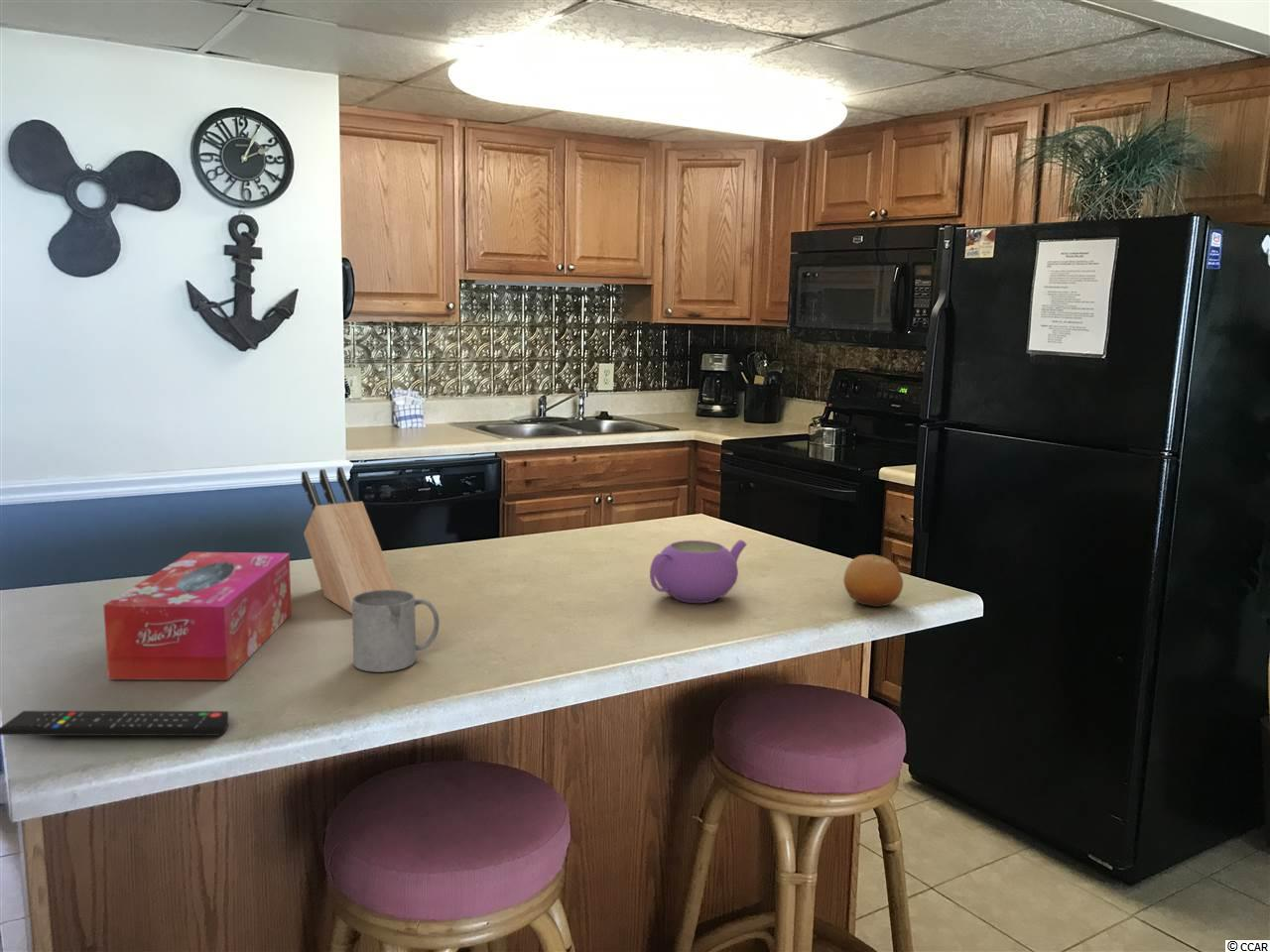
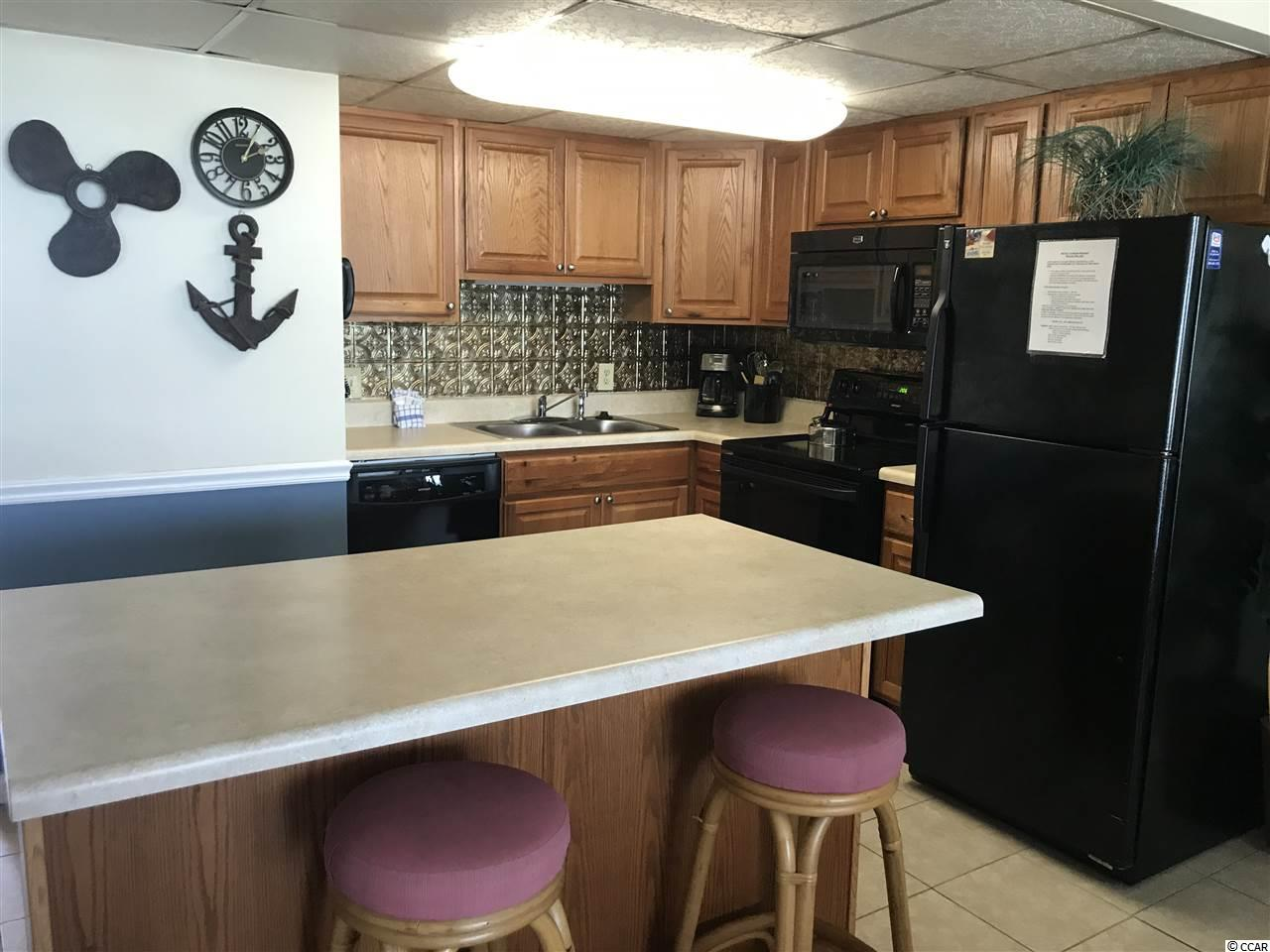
- teapot [649,538,747,604]
- remote control [0,710,229,737]
- fruit [842,553,904,608]
- mug [351,589,441,673]
- knife block [301,466,398,615]
- tissue box [102,551,293,681]
